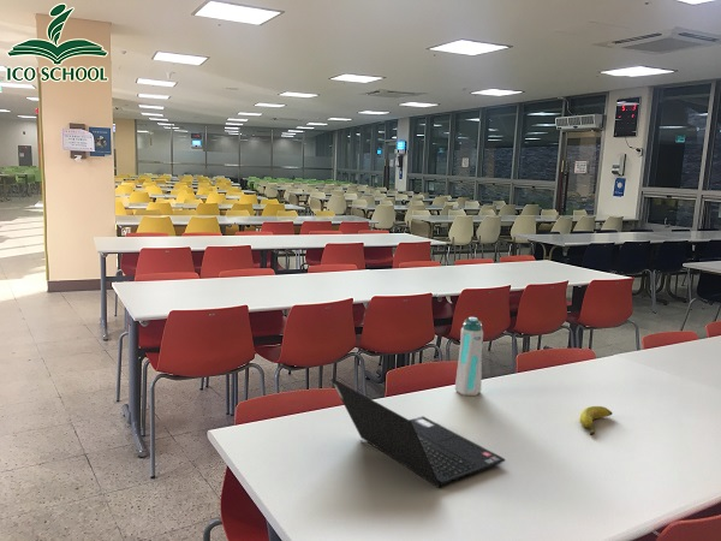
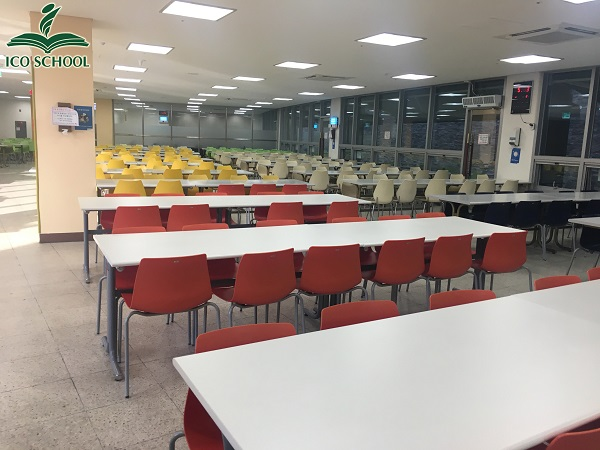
- laptop computer [330,377,506,491]
- water bottle [454,316,484,397]
- banana [578,405,614,436]
